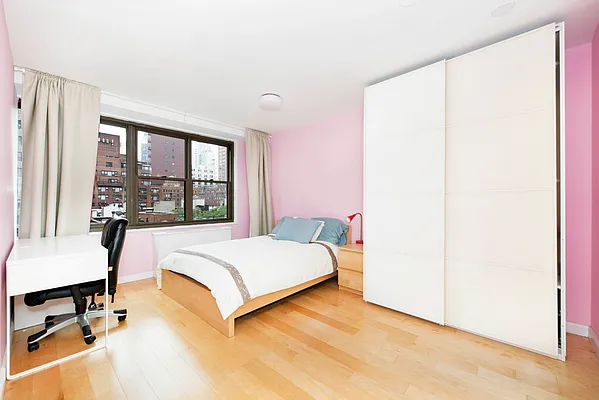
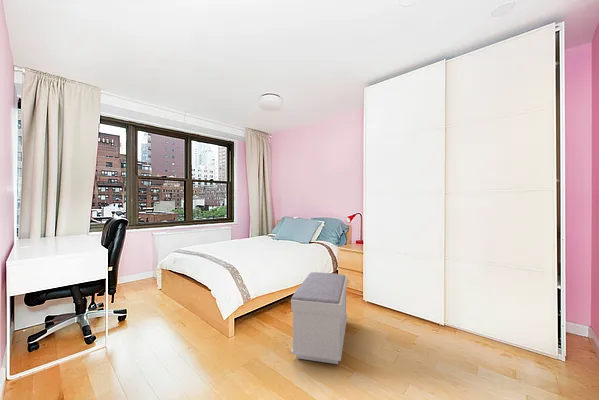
+ bench [290,271,348,365]
